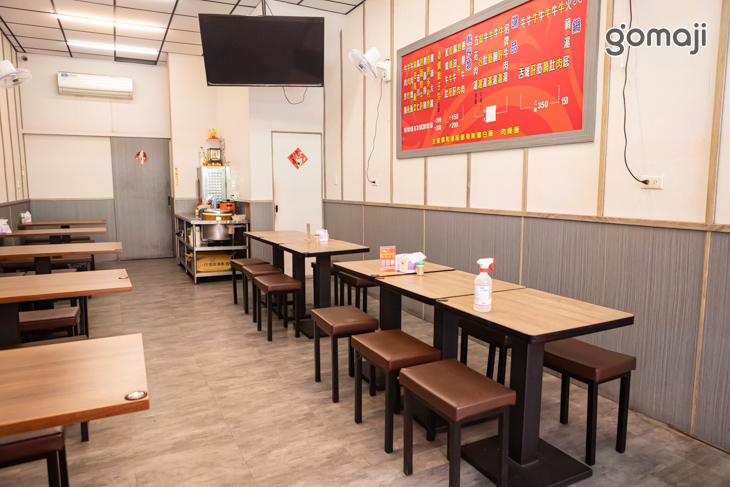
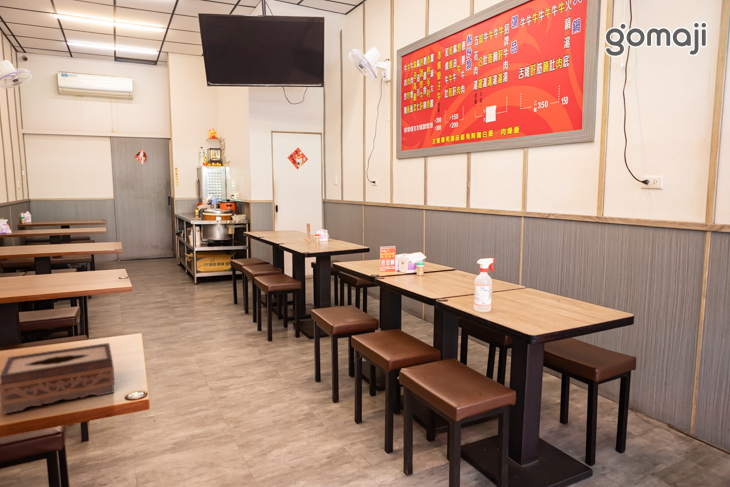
+ tissue box [0,342,116,415]
